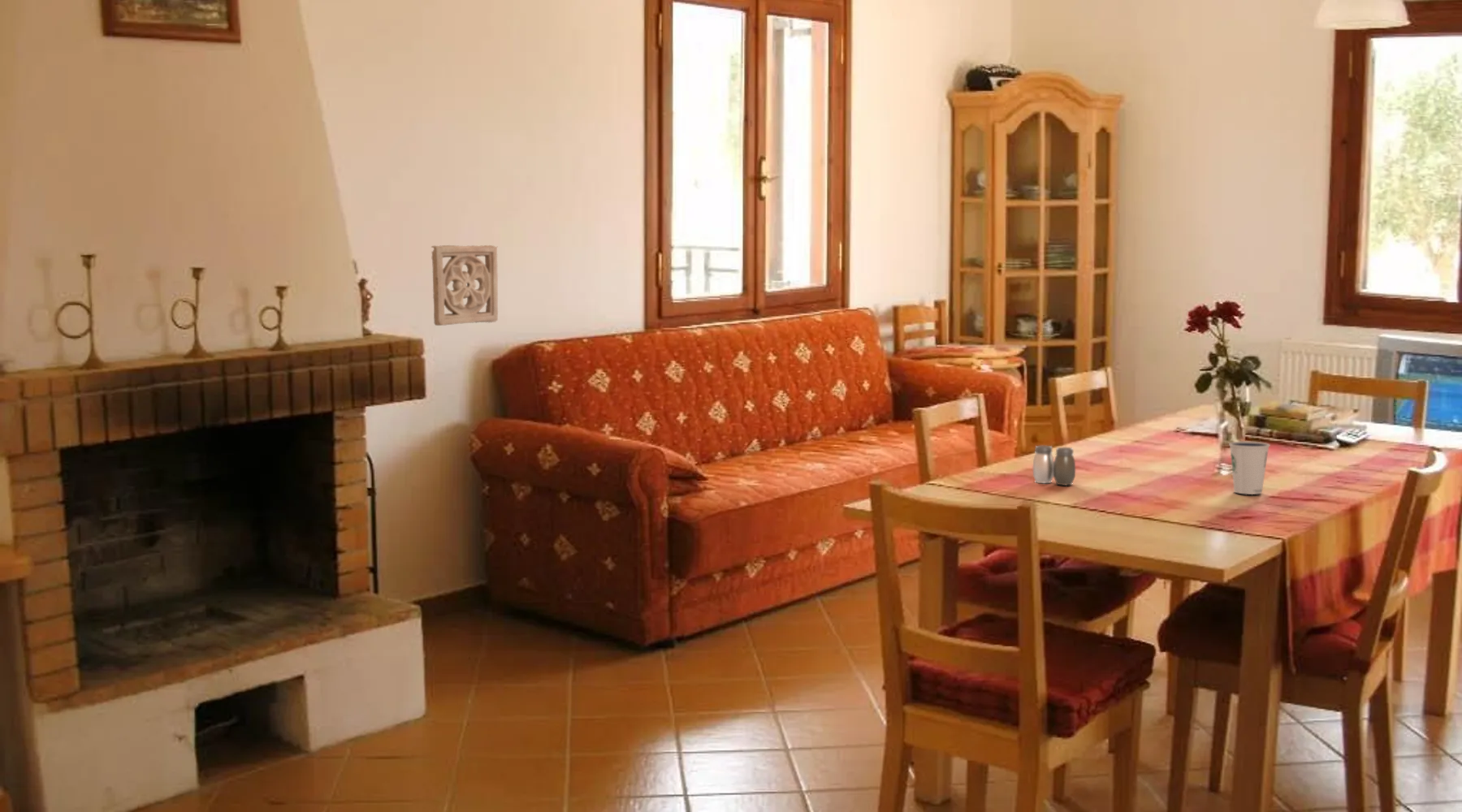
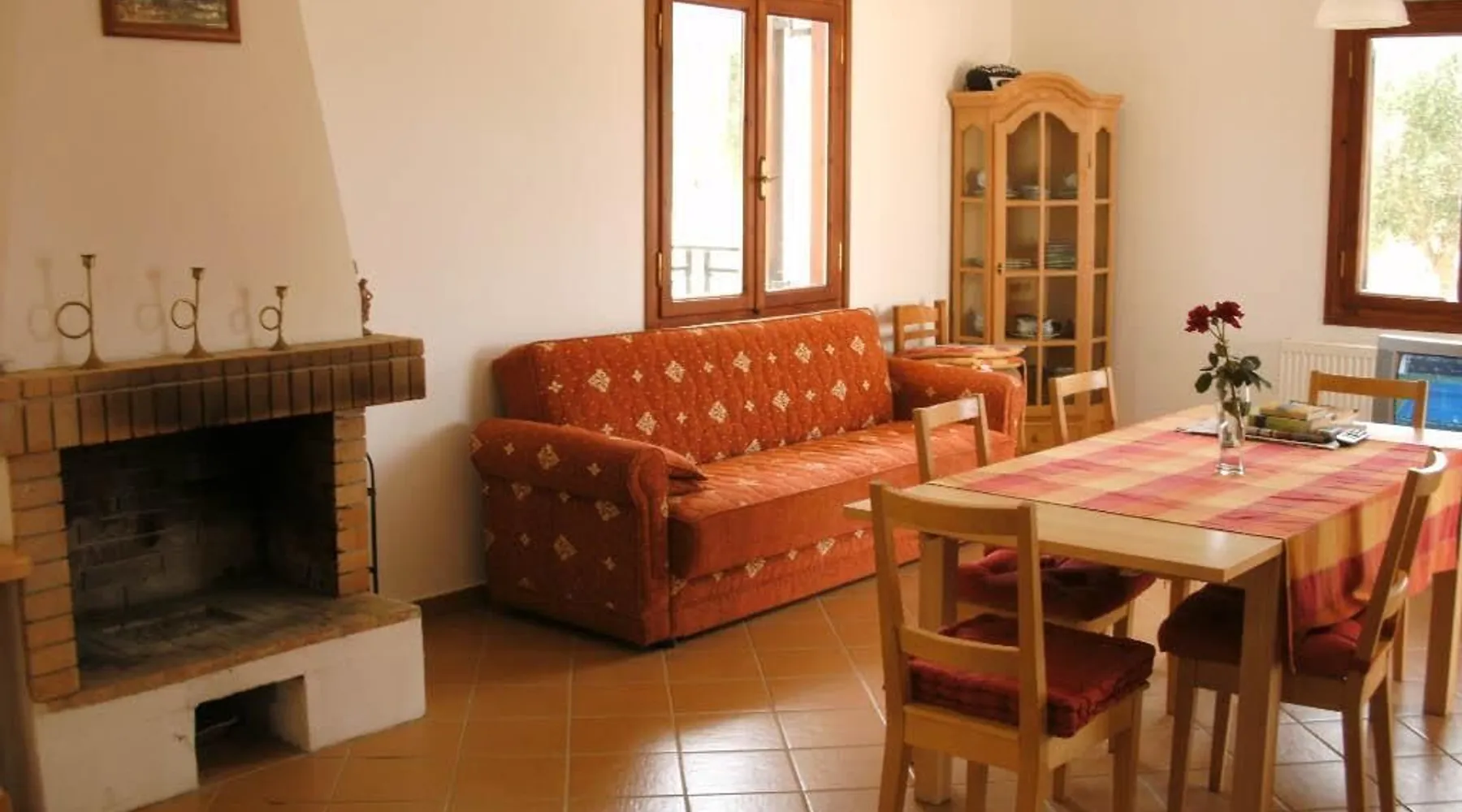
- wall ornament [430,244,499,326]
- dixie cup [1228,440,1270,495]
- salt and pepper shaker [1032,445,1076,486]
